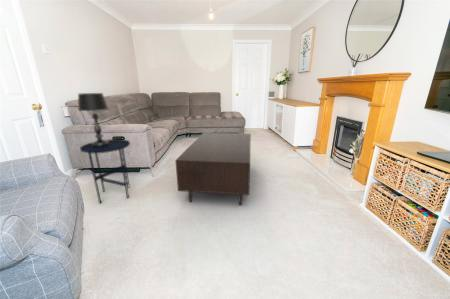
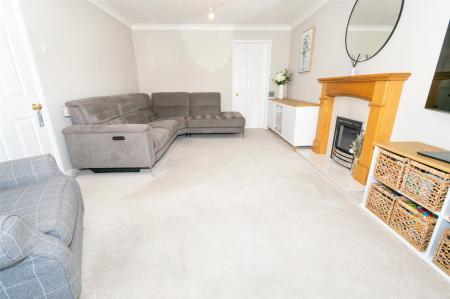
- coffee table [174,132,252,206]
- table lamp [77,92,109,147]
- side table [79,138,131,204]
